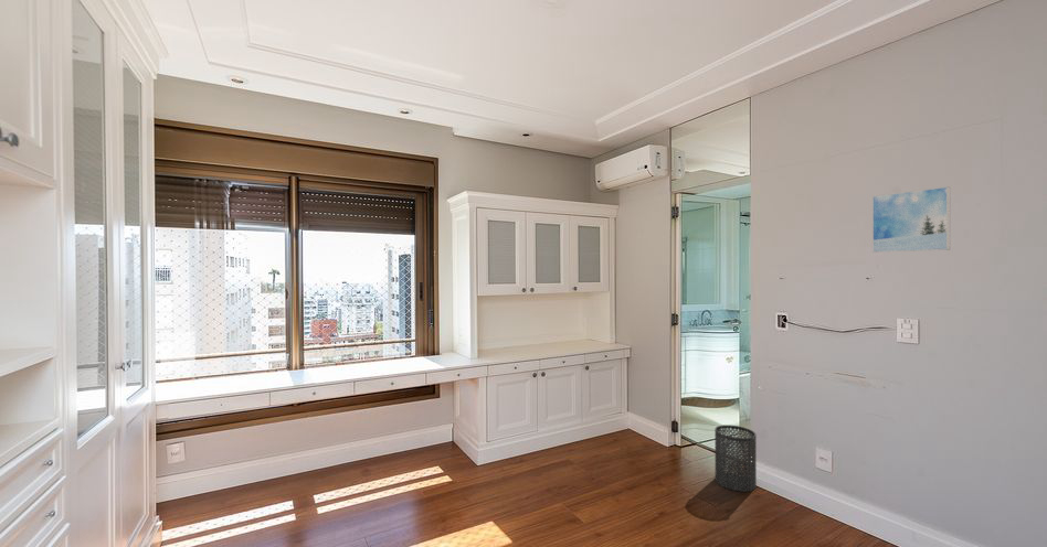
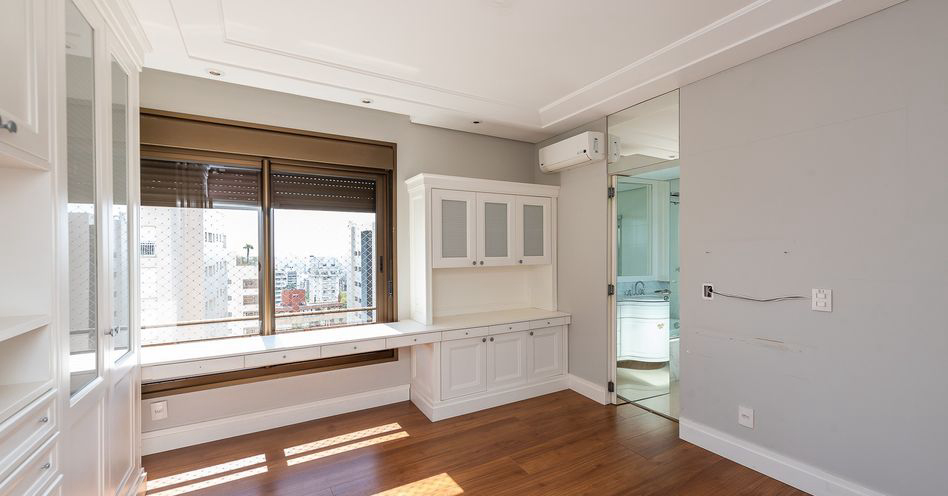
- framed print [871,185,951,254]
- trash can [713,423,758,493]
